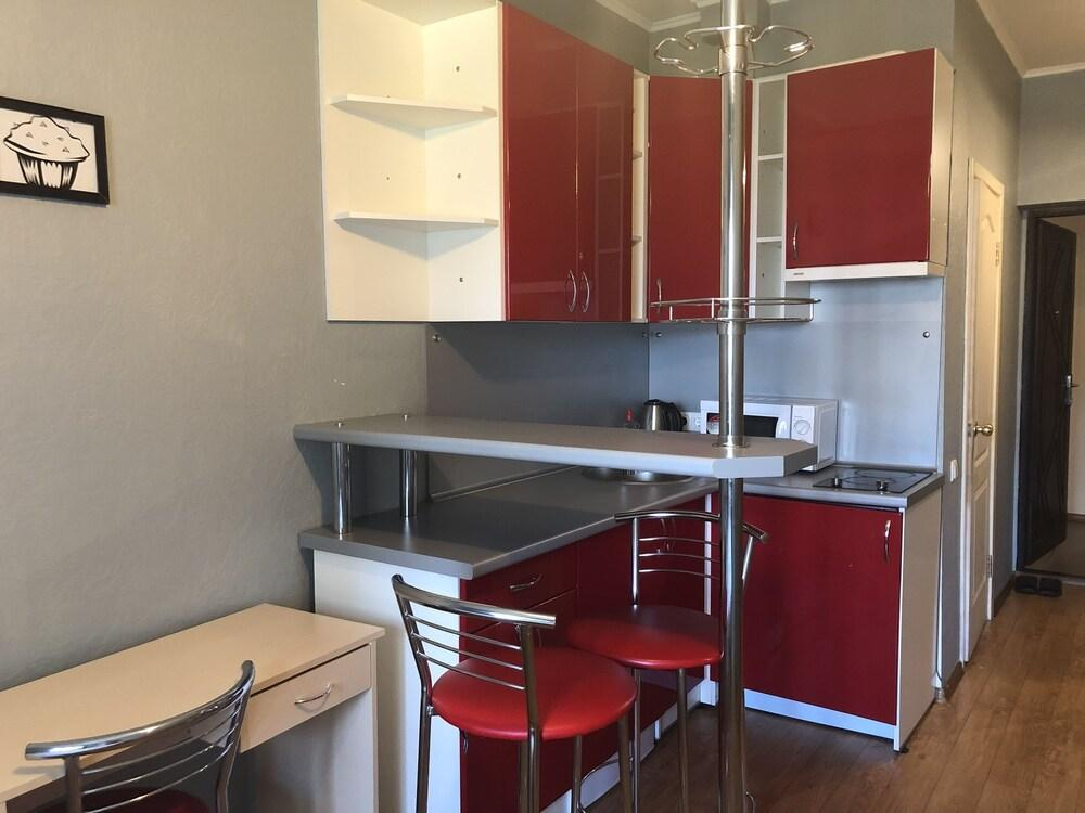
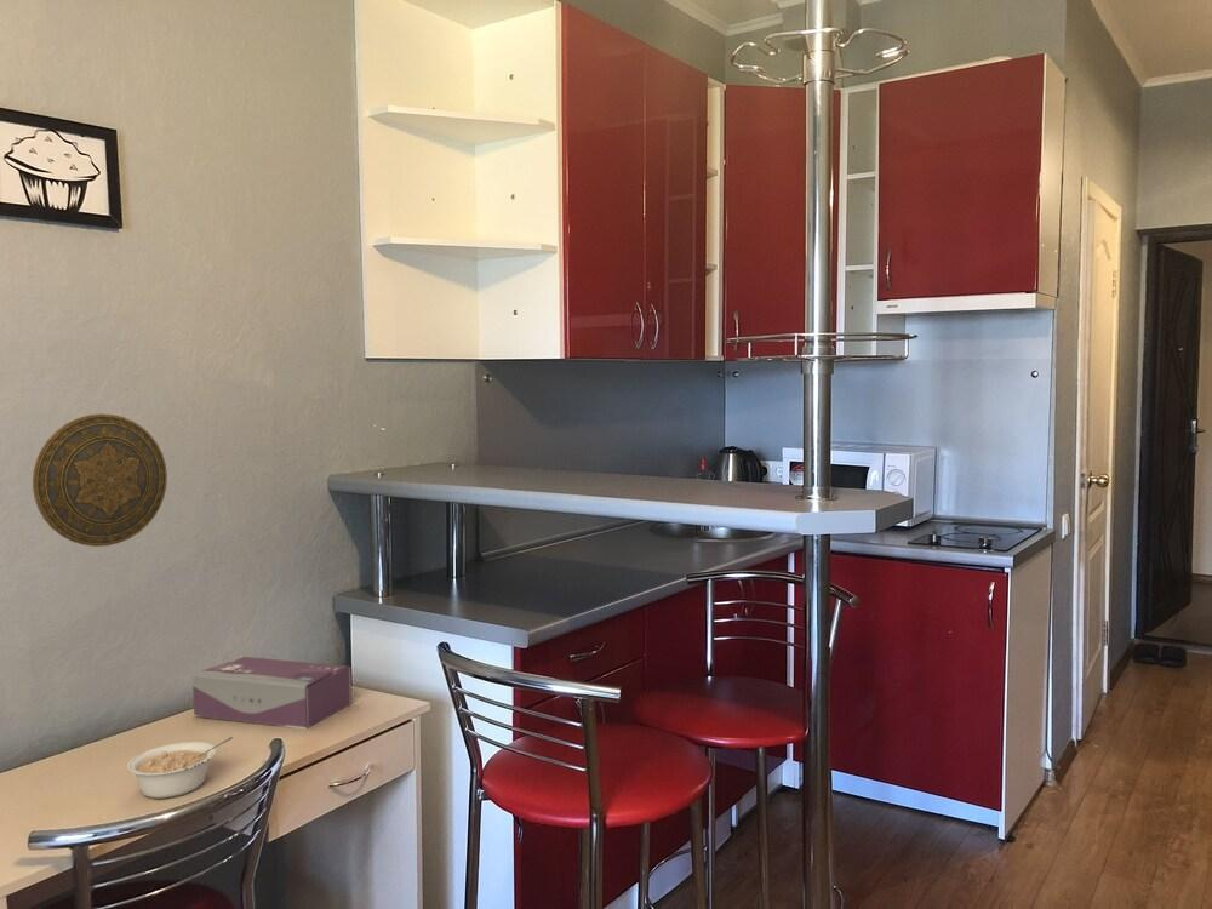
+ decorative plate [32,412,168,548]
+ tissue box [191,656,353,731]
+ legume [126,736,234,800]
